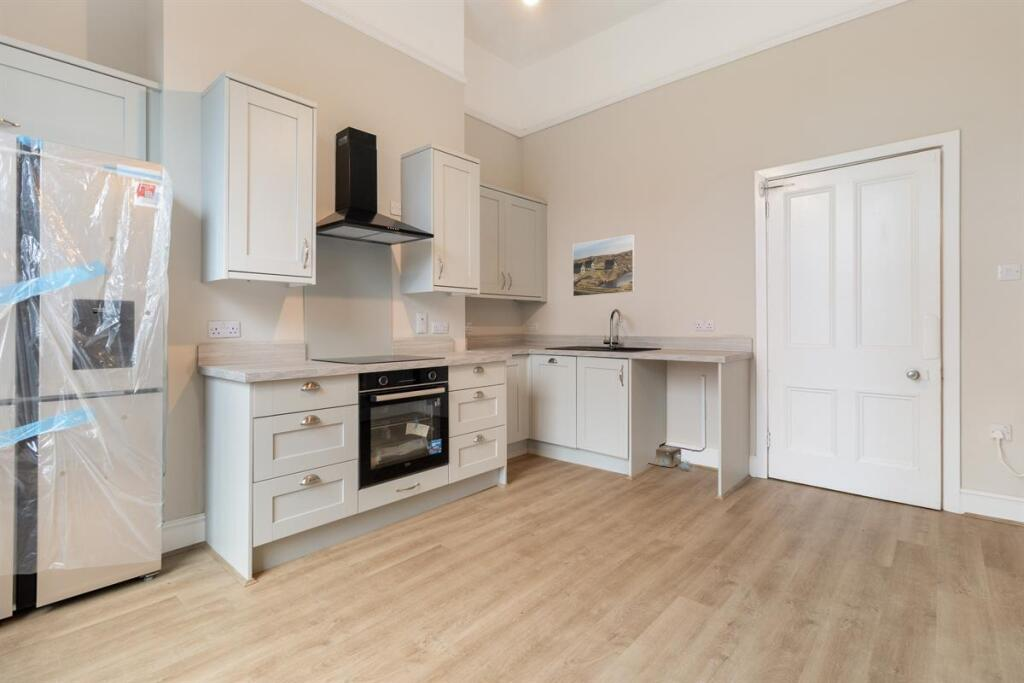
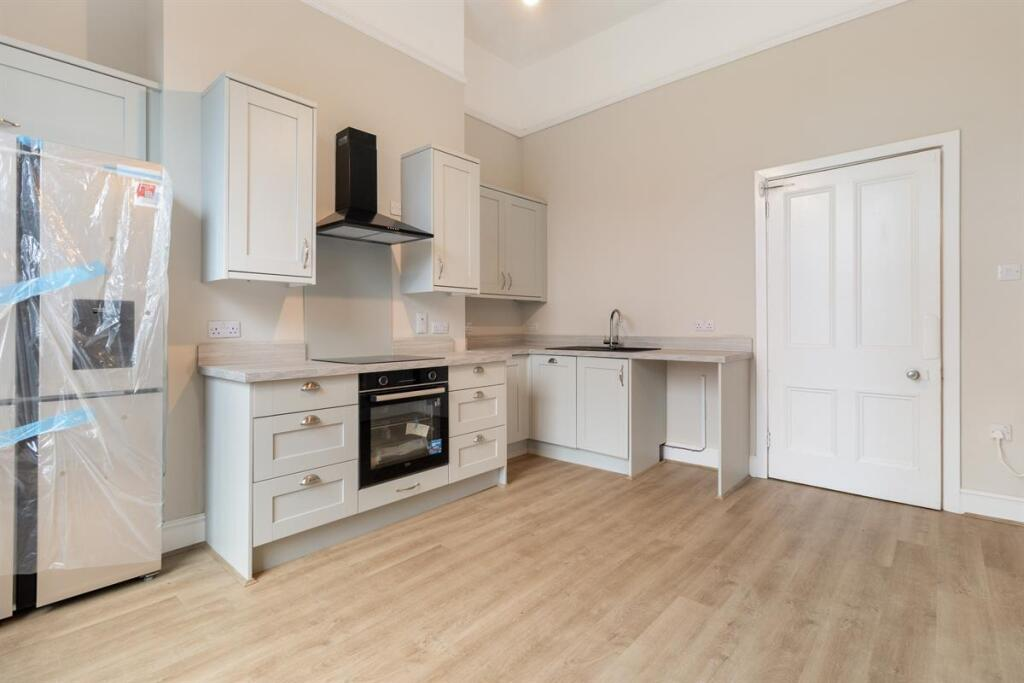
- cardboard box [649,445,696,471]
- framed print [572,233,636,298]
